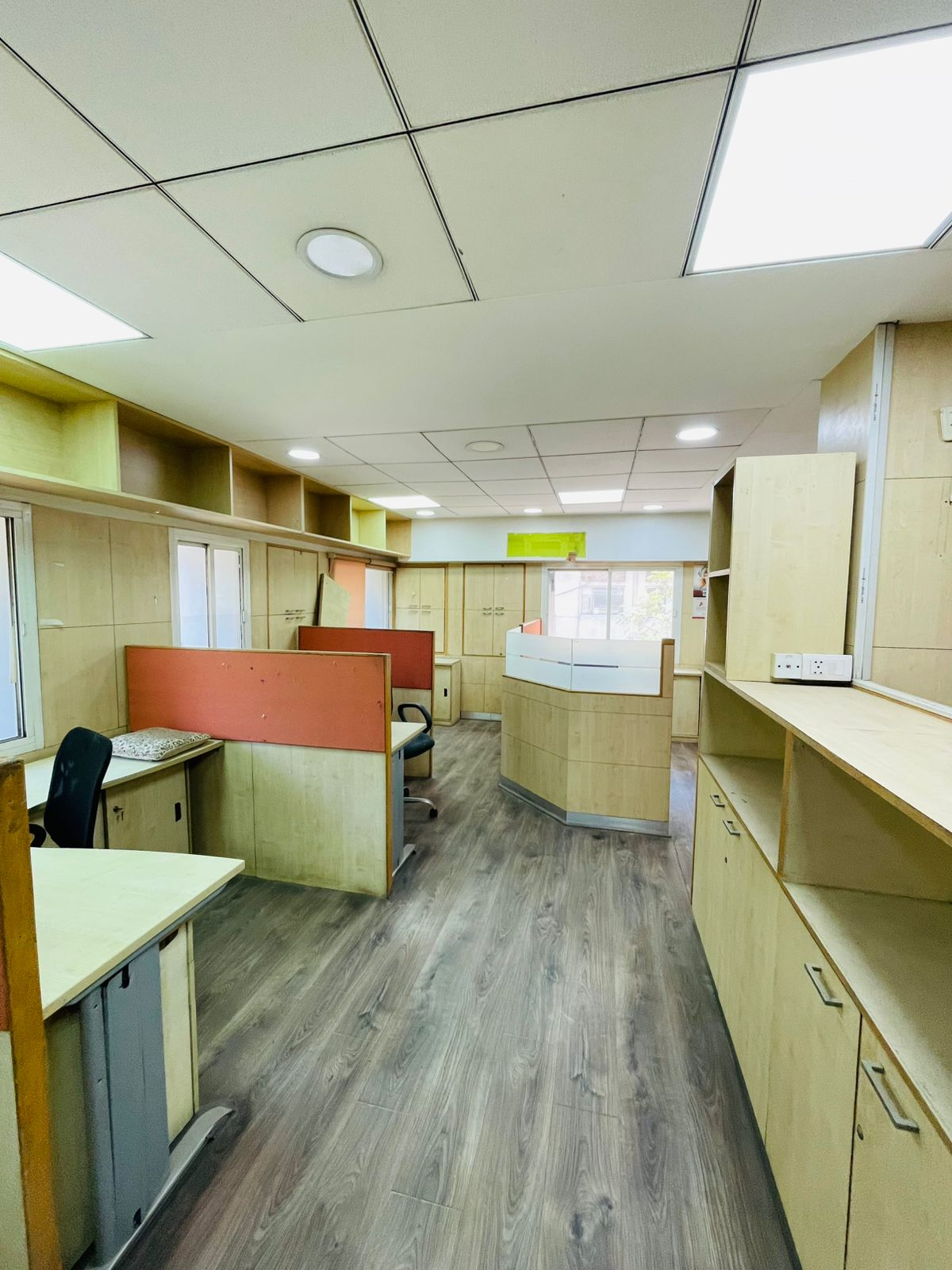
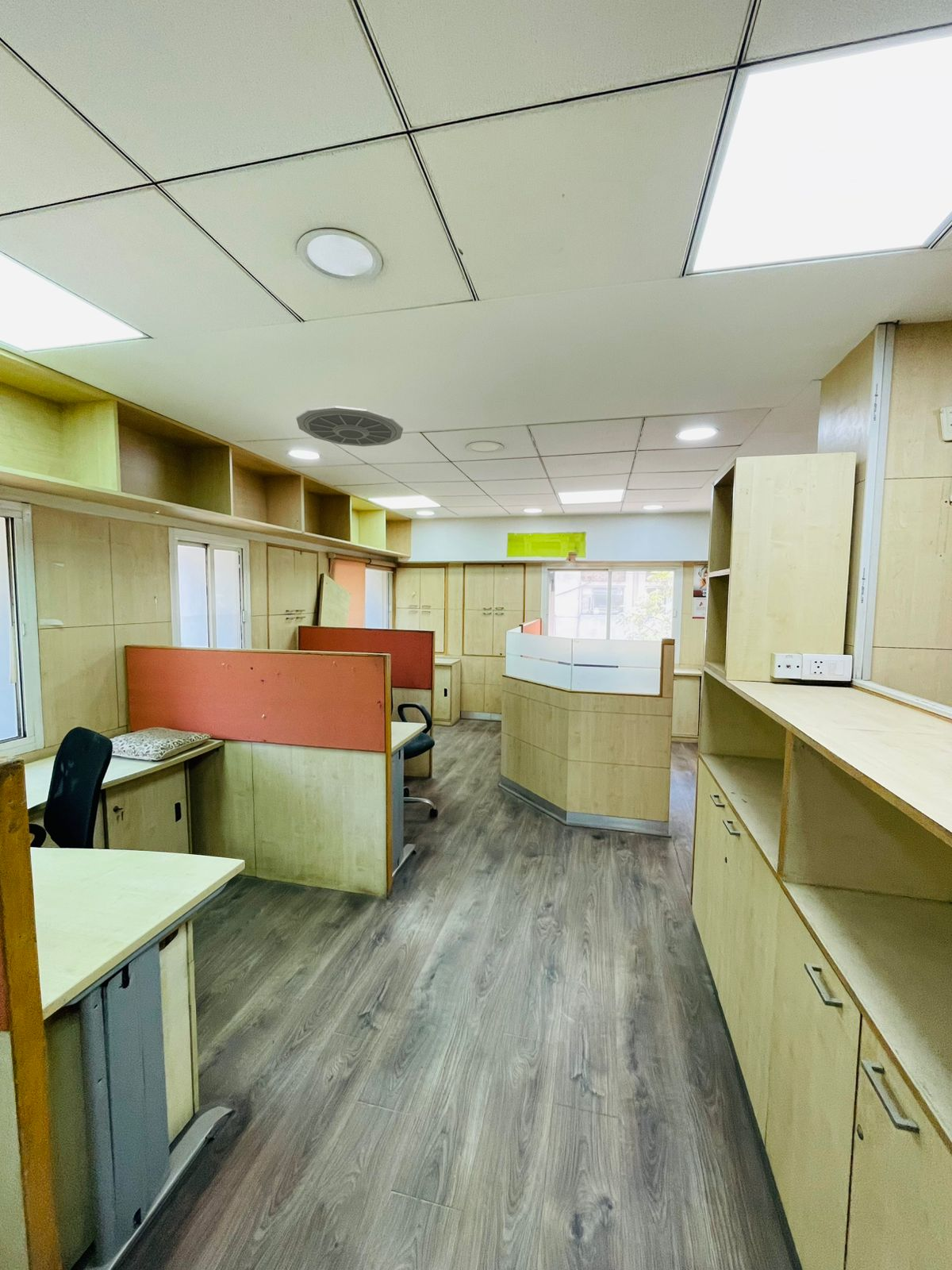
+ ceiling vent [295,405,404,447]
